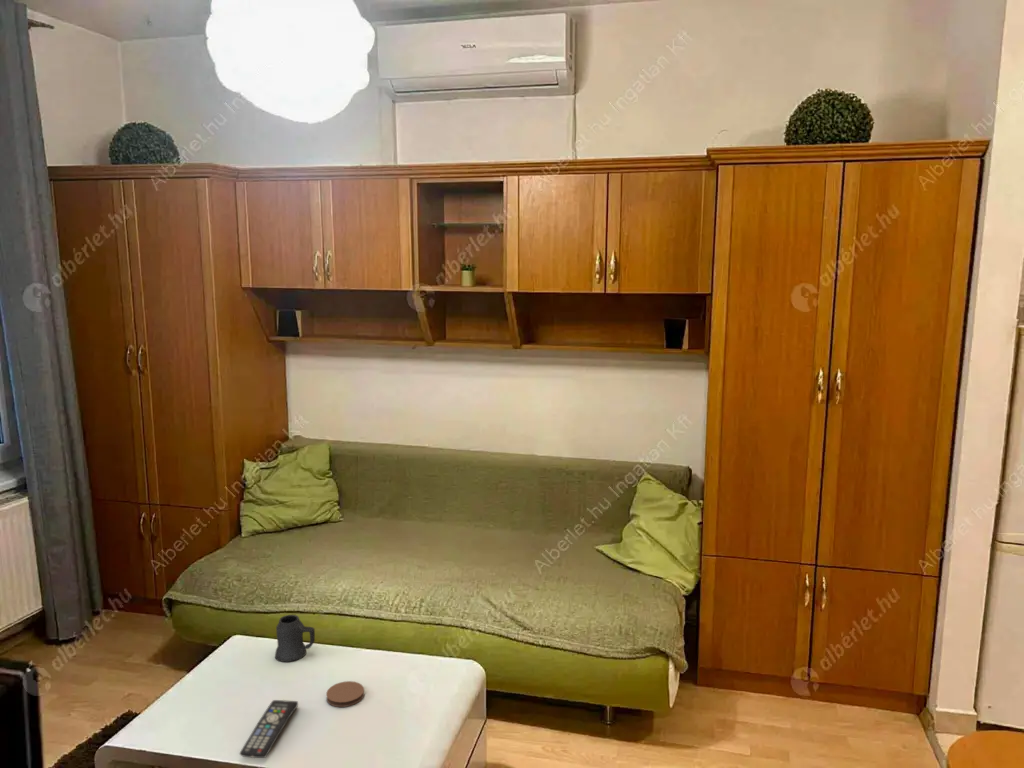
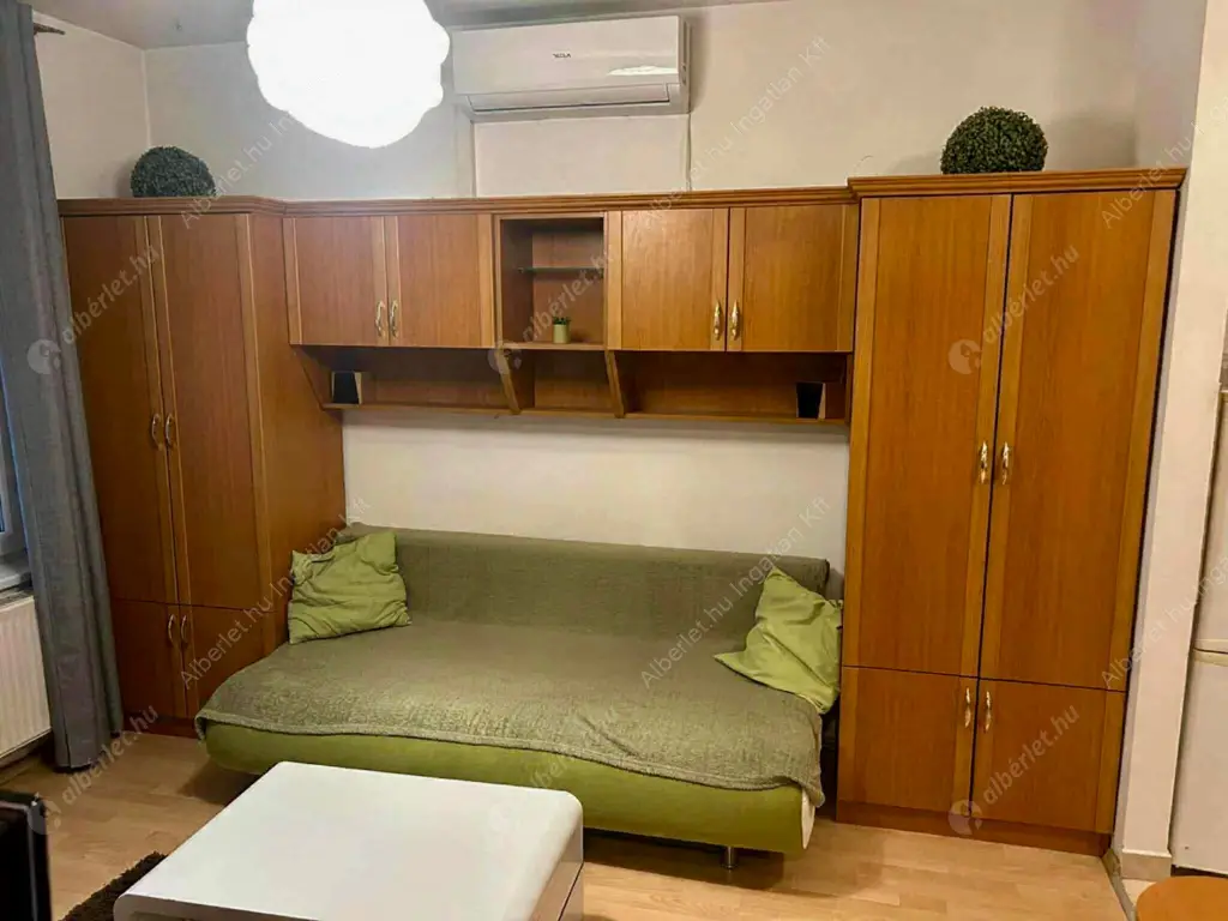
- remote control [238,699,299,759]
- mug [274,614,316,663]
- coaster [325,680,365,708]
